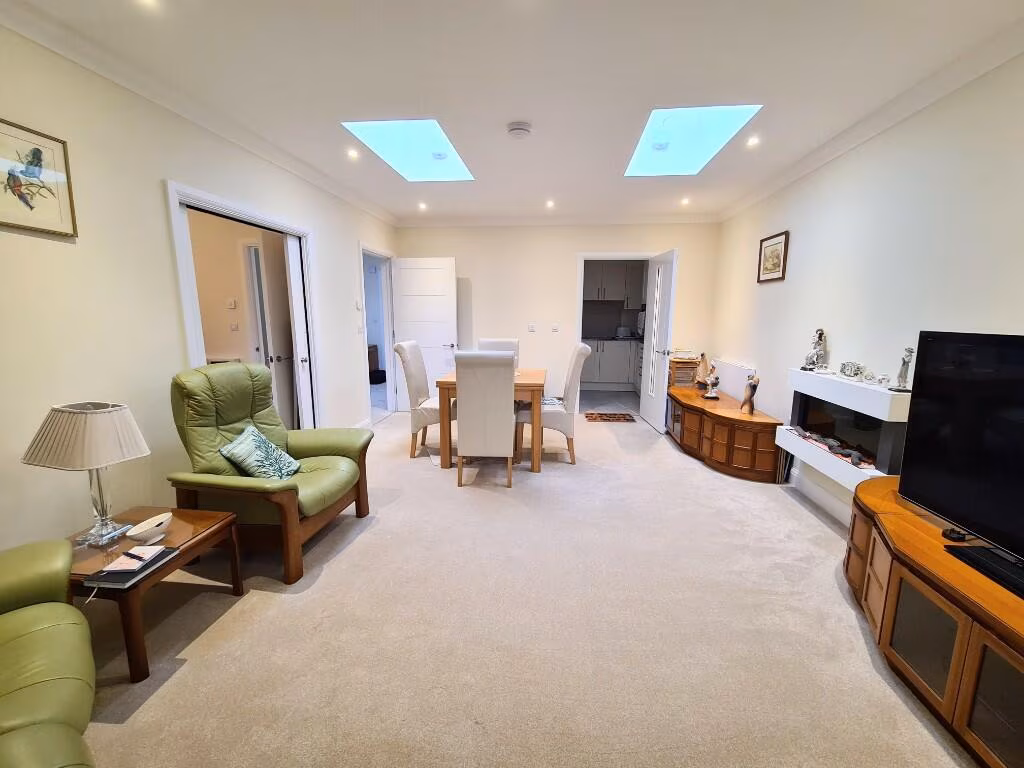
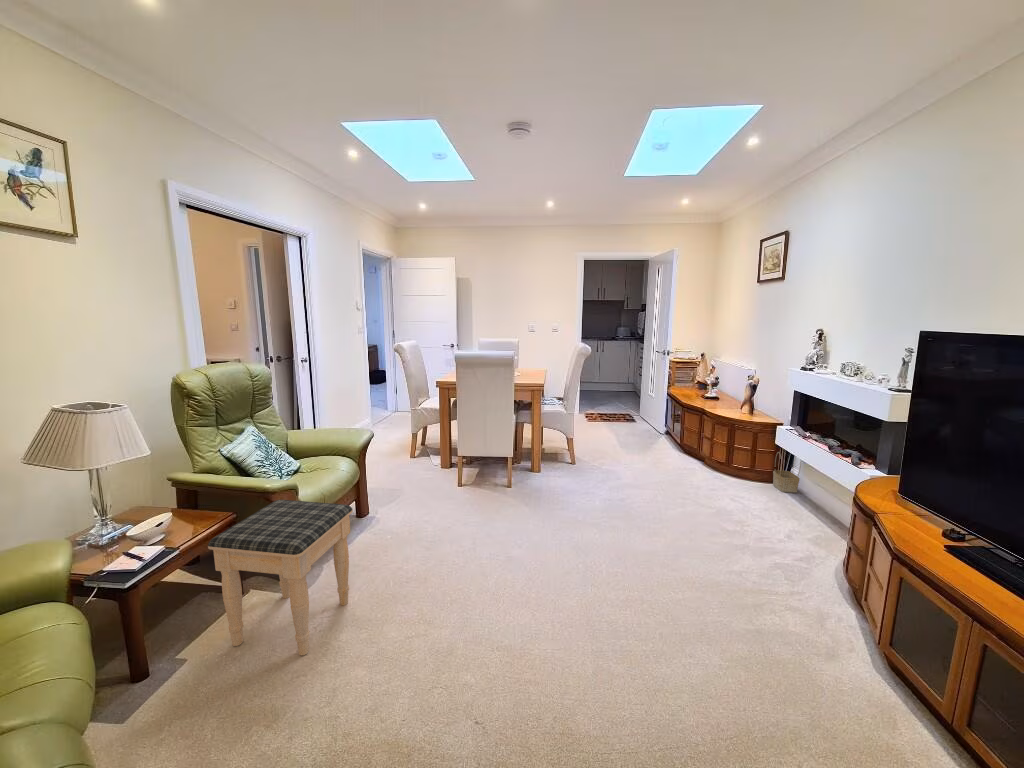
+ footstool [207,499,354,656]
+ basket [772,451,802,493]
